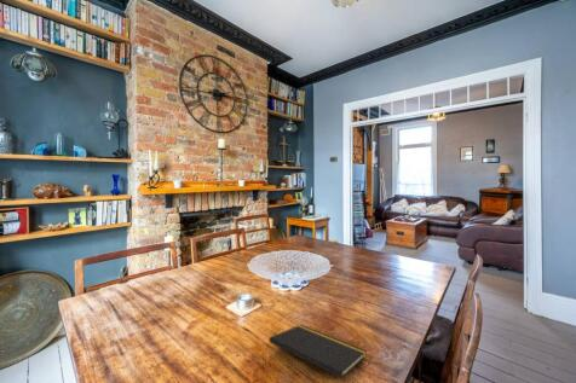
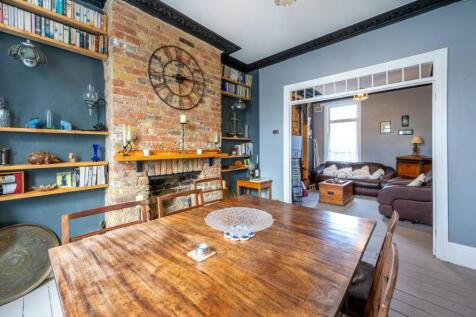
- notepad [269,324,368,383]
